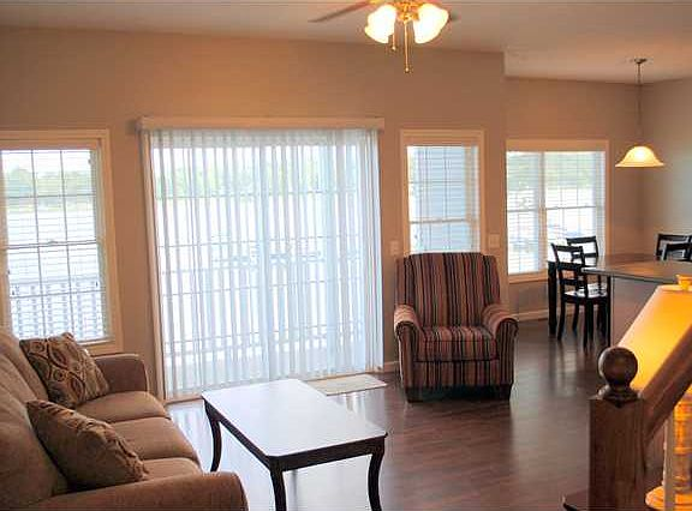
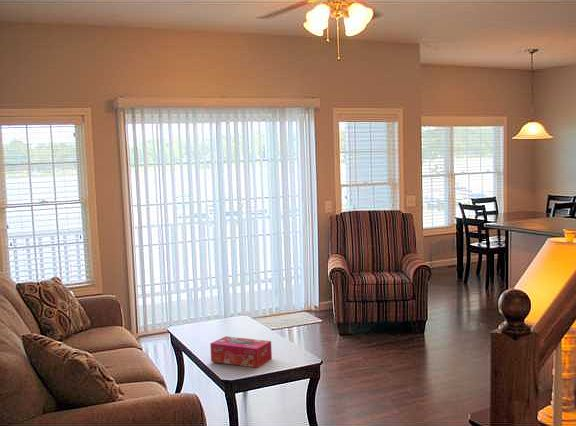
+ tissue box [209,335,273,369]
